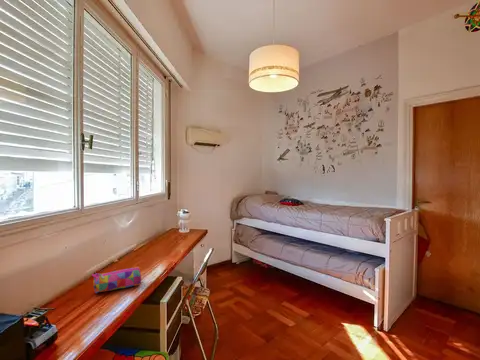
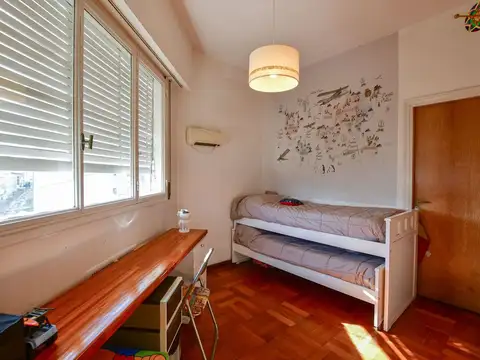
- pencil case [91,266,142,294]
